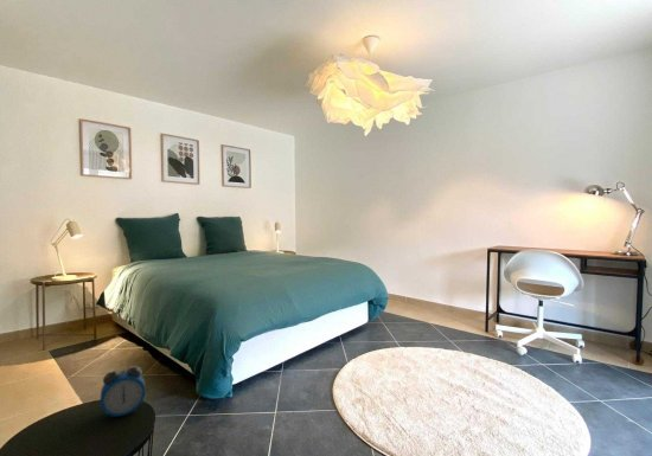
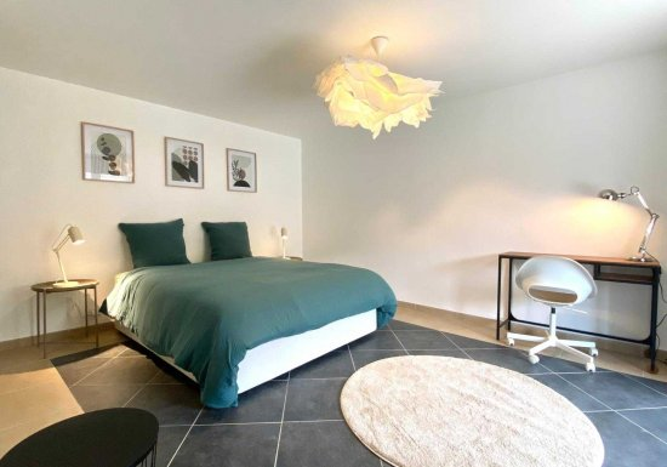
- alarm clock [98,365,147,419]
